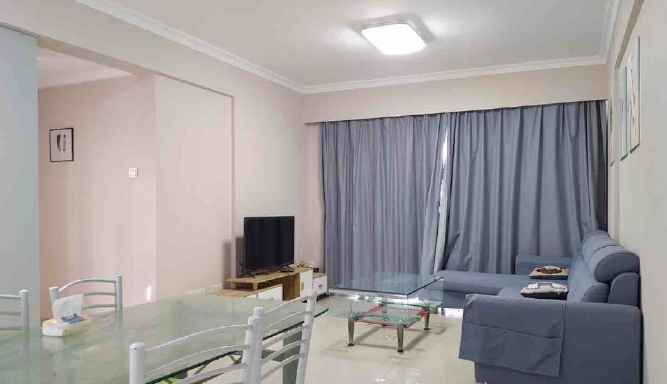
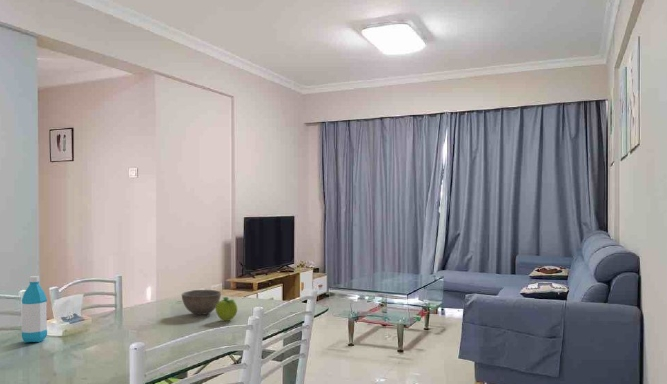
+ fruit [215,296,238,322]
+ water bottle [21,275,48,344]
+ bowl [181,289,222,316]
